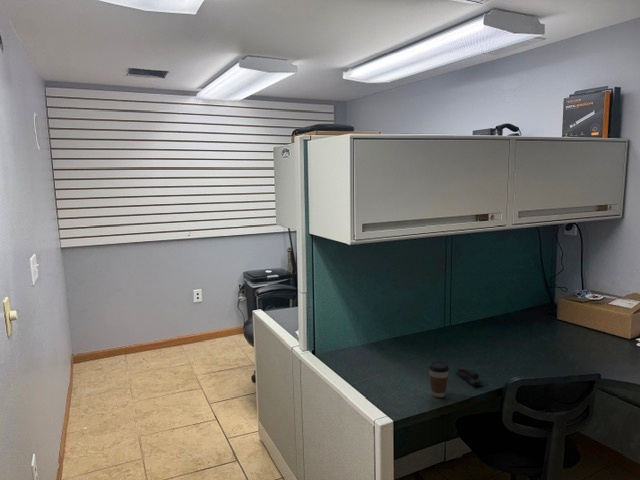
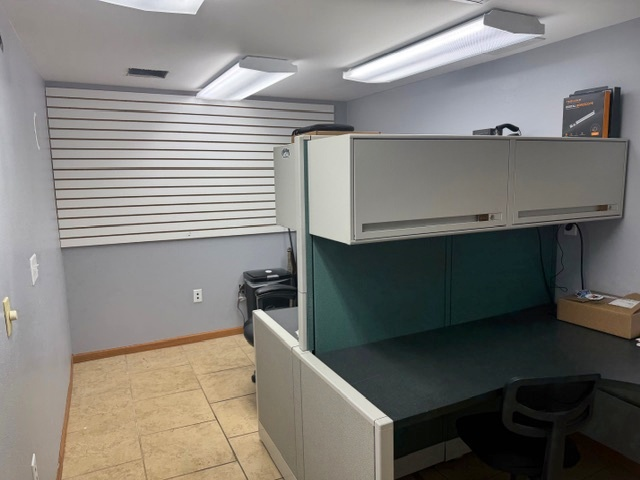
- stapler [455,367,484,388]
- coffee cup [428,360,450,398]
